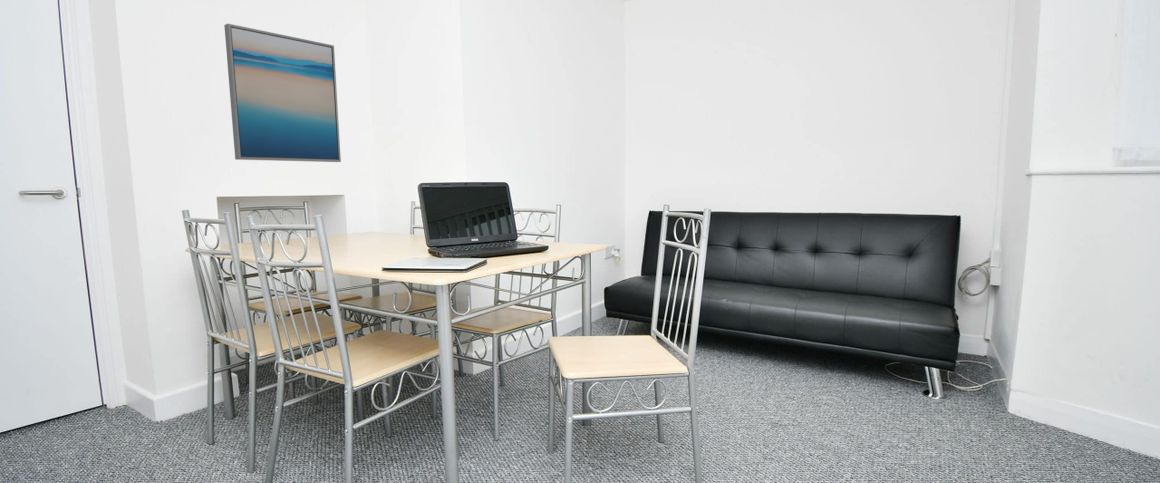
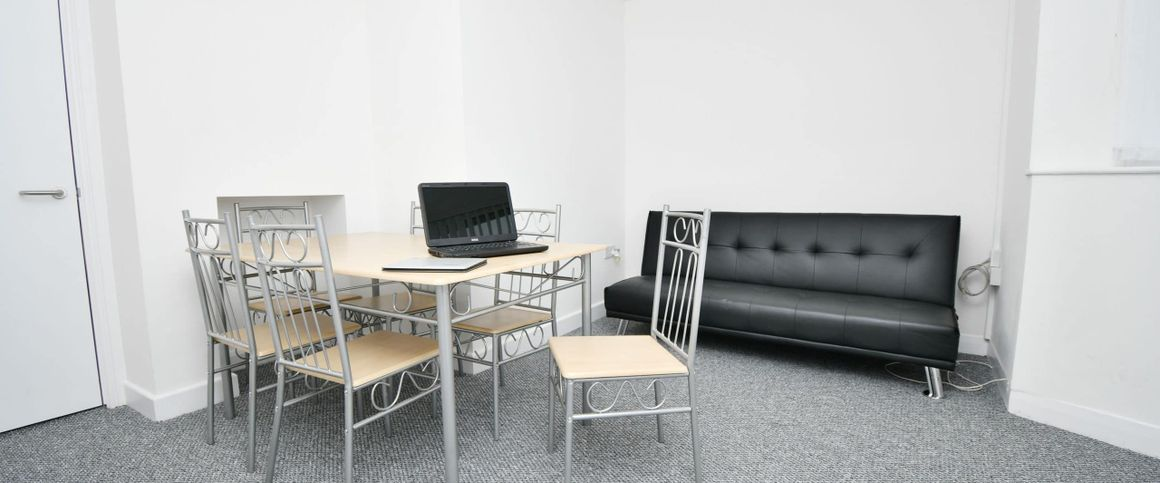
- wall art [224,23,342,163]
